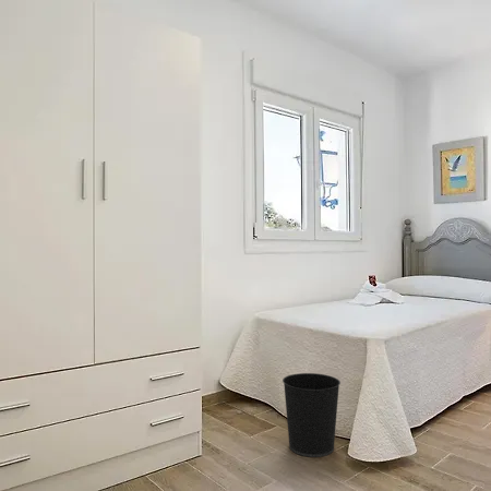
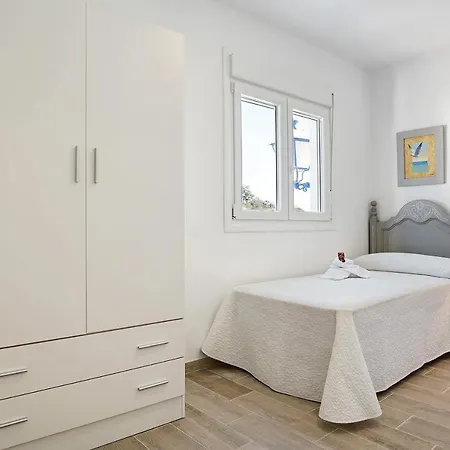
- wastebasket [282,372,342,458]
